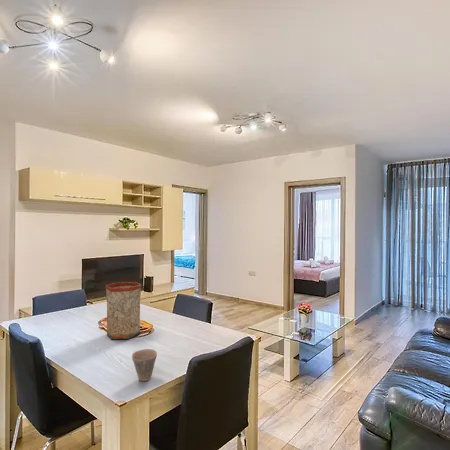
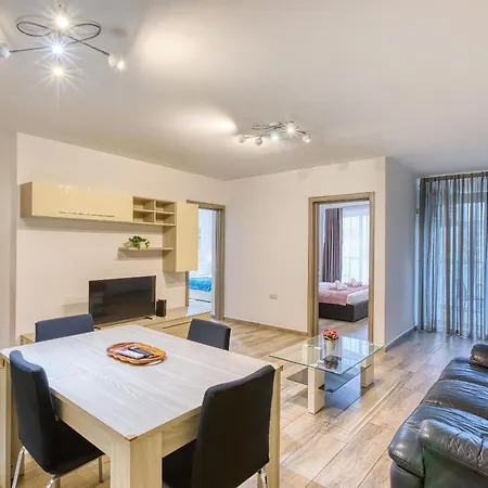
- vase [105,281,142,341]
- cup [131,348,158,382]
